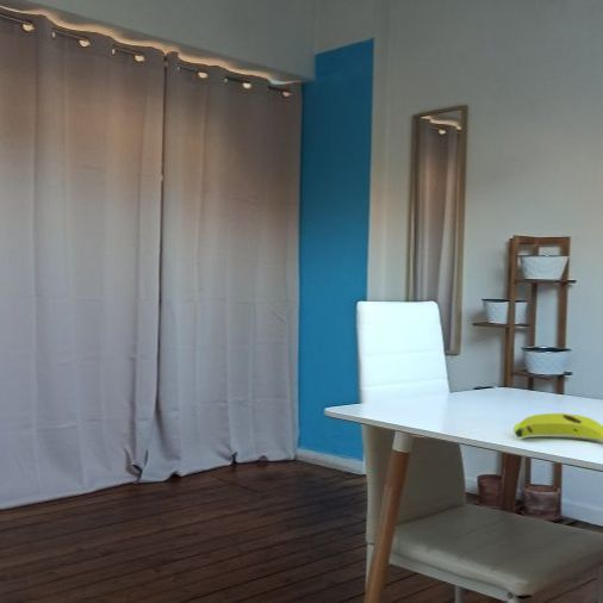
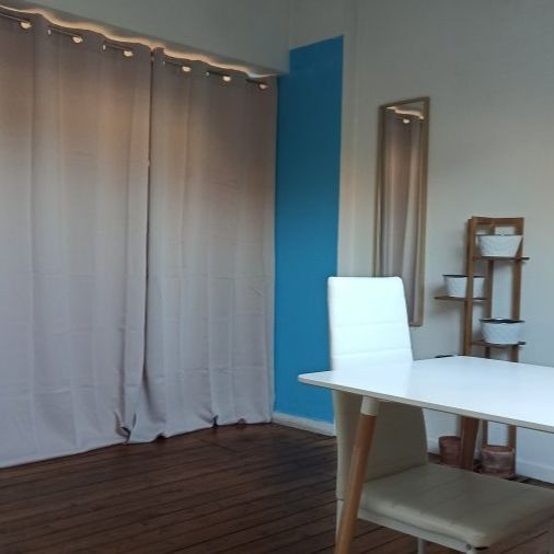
- banana [512,412,603,442]
